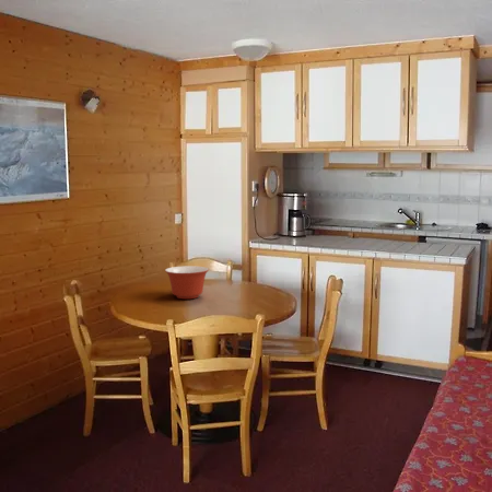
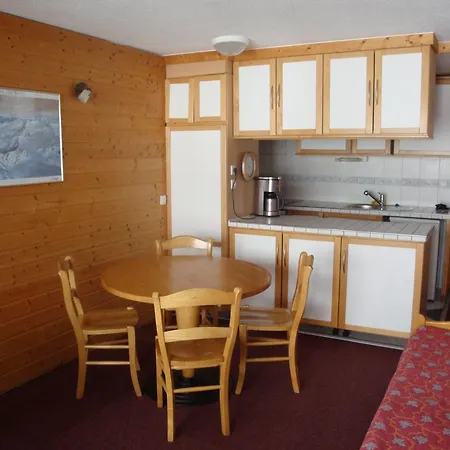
- mixing bowl [164,265,210,300]
